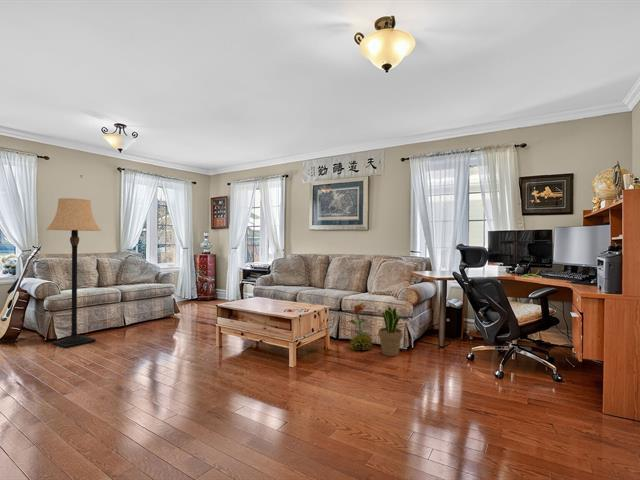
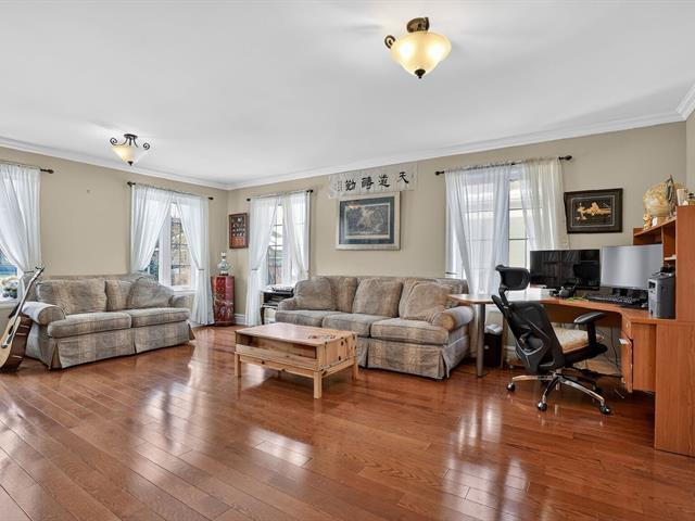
- decorative plant [348,302,374,351]
- potted plant [376,306,404,357]
- lamp [45,197,102,349]
